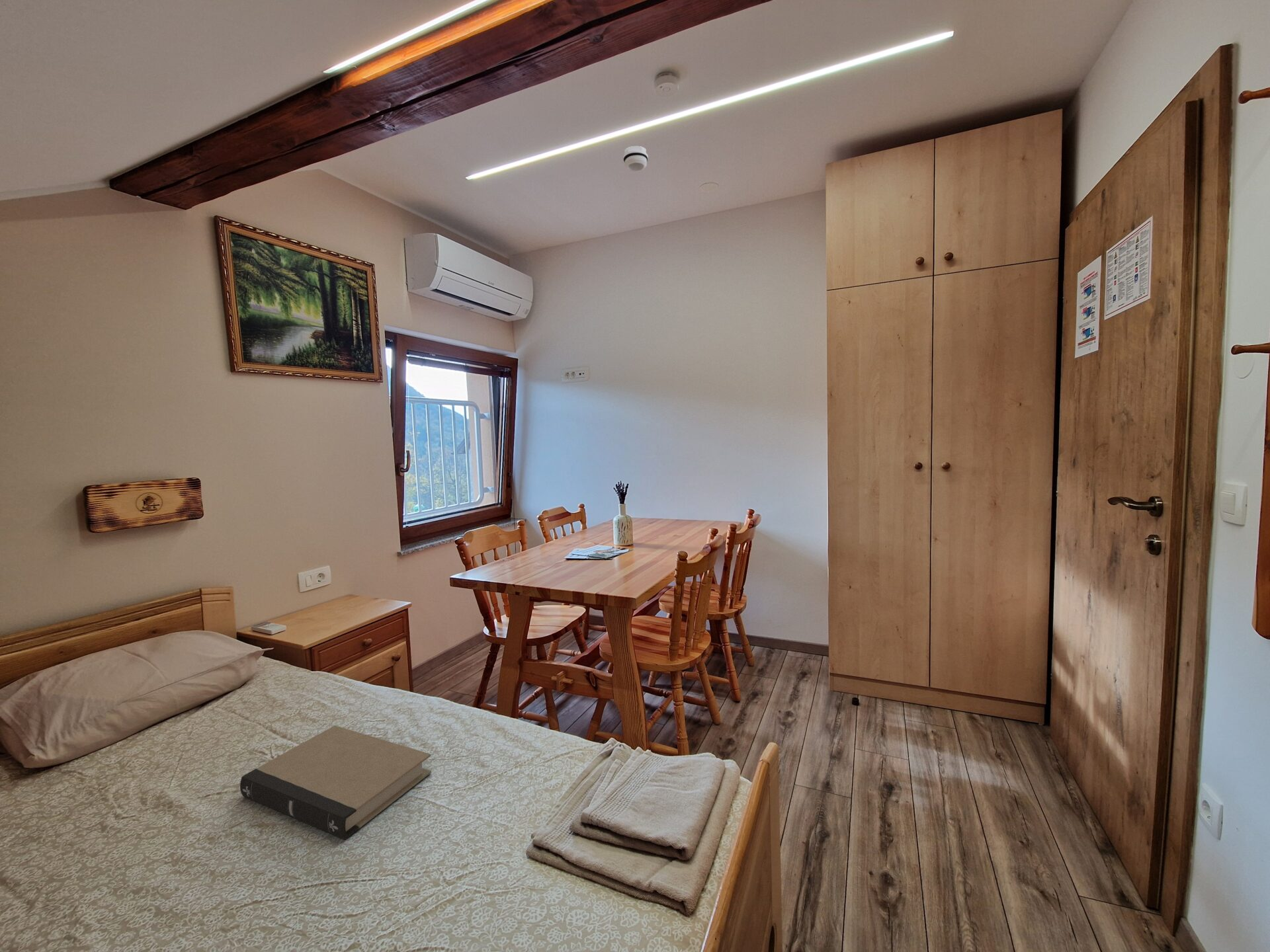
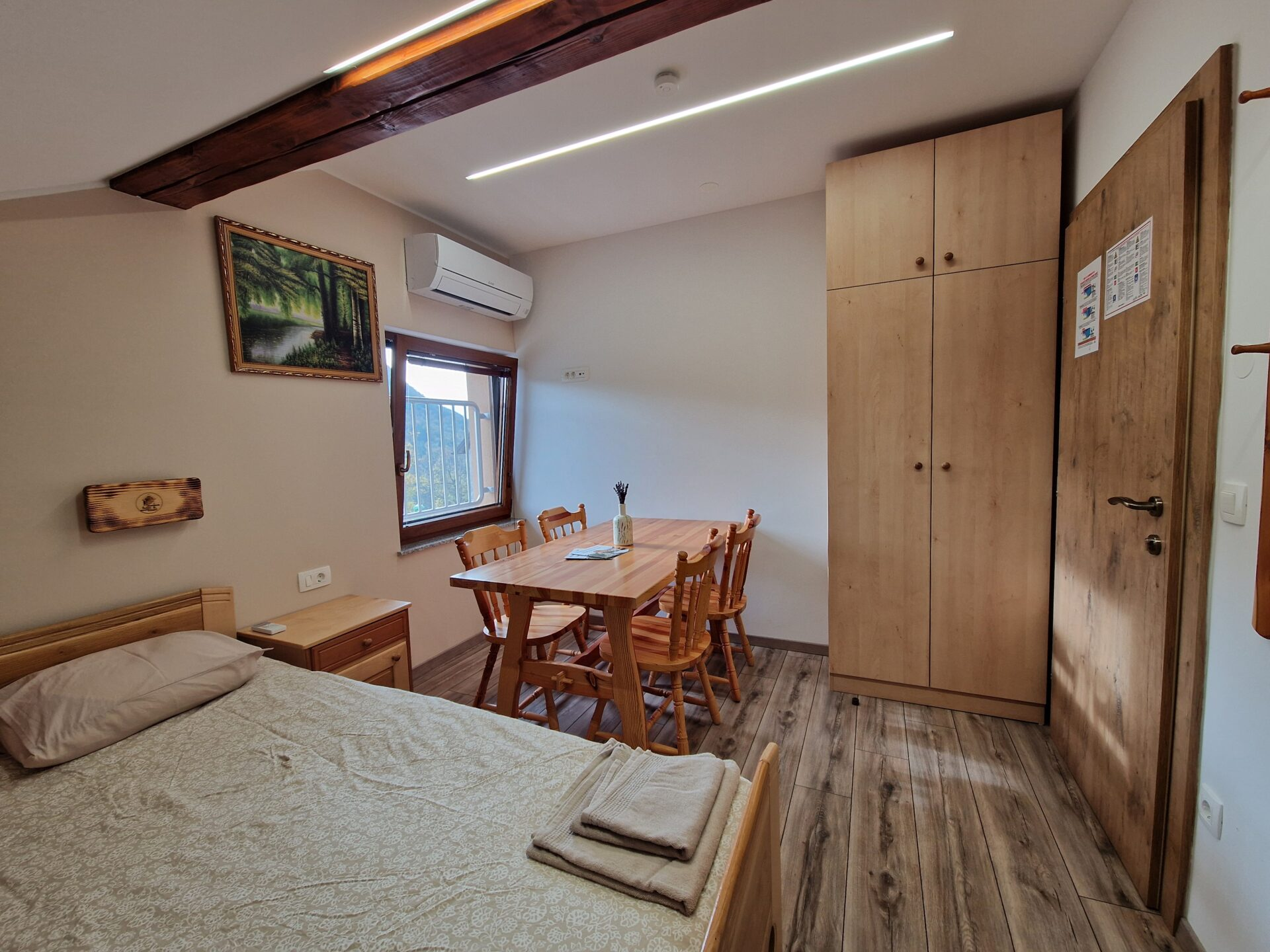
- smoke detector [622,145,649,172]
- book [239,725,432,840]
